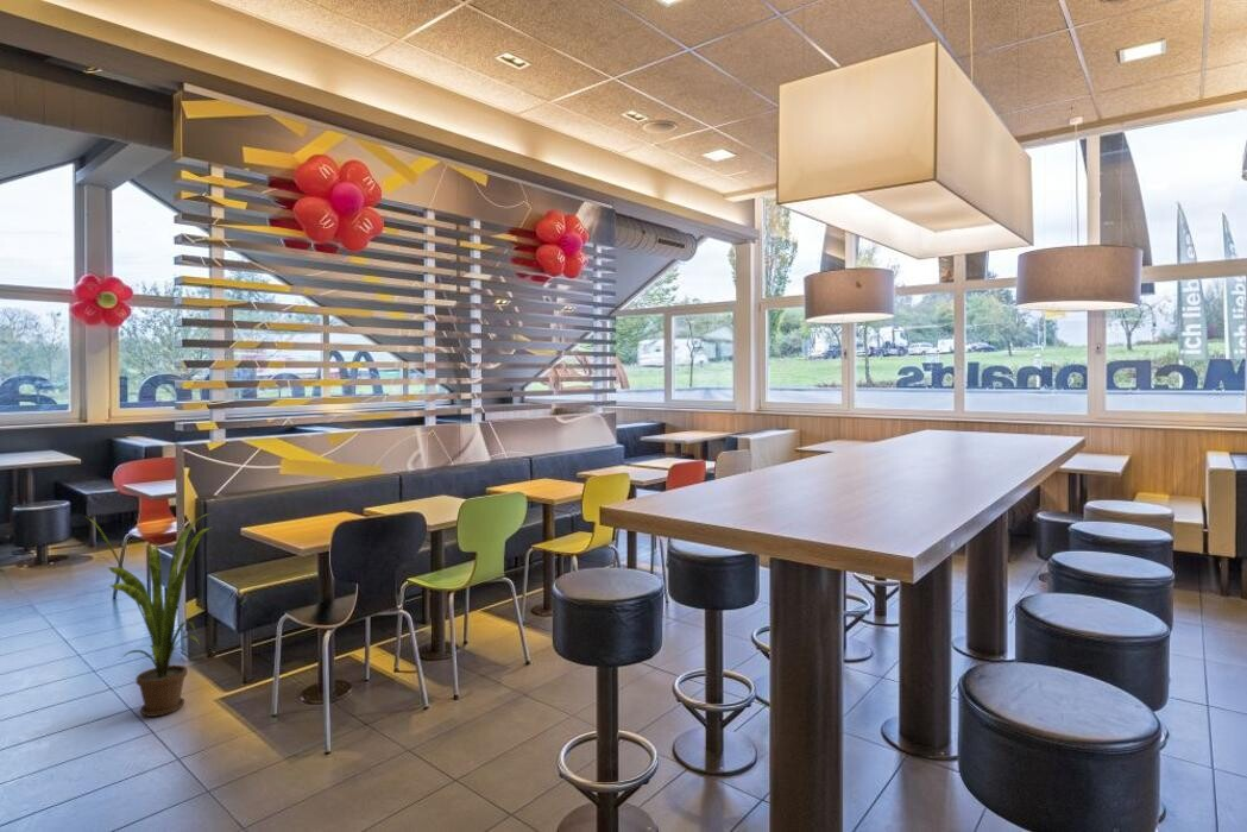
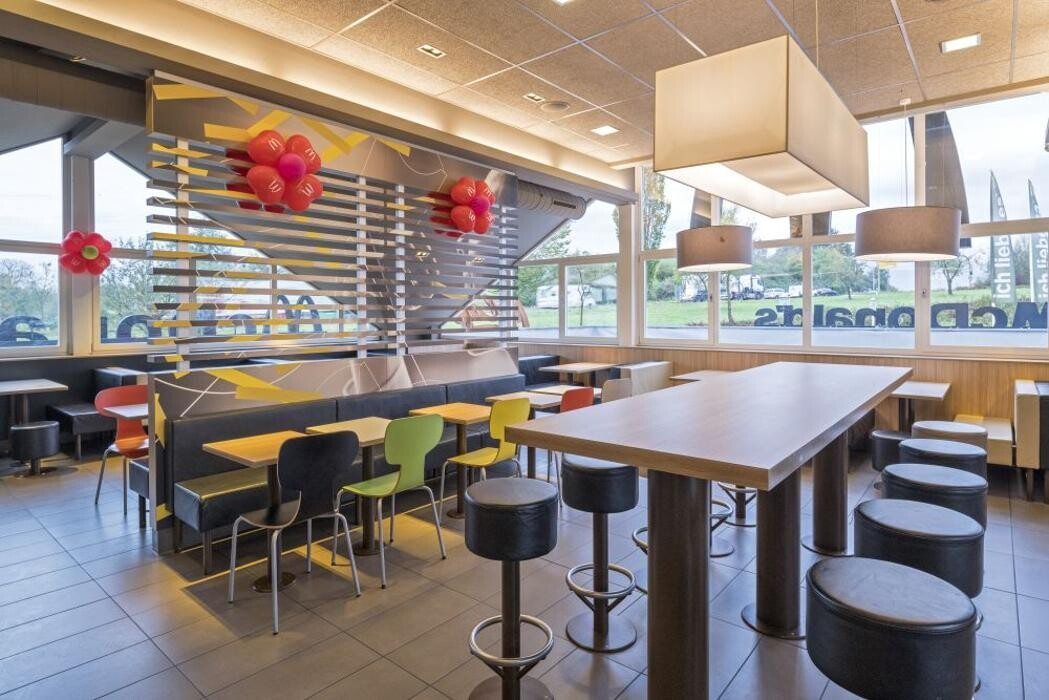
- house plant [83,511,214,718]
